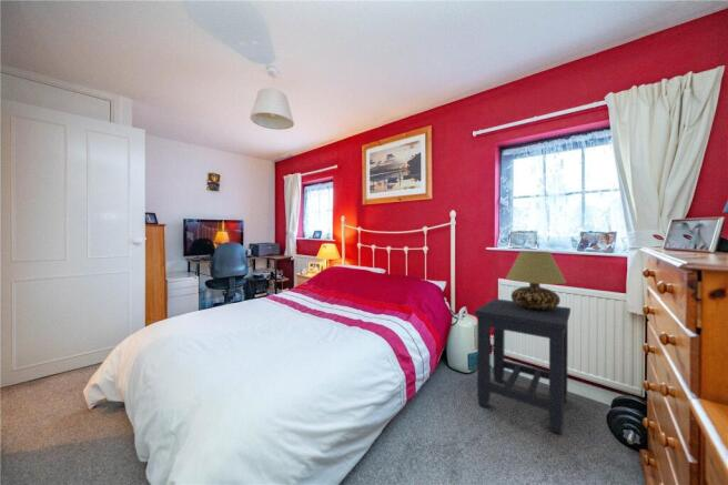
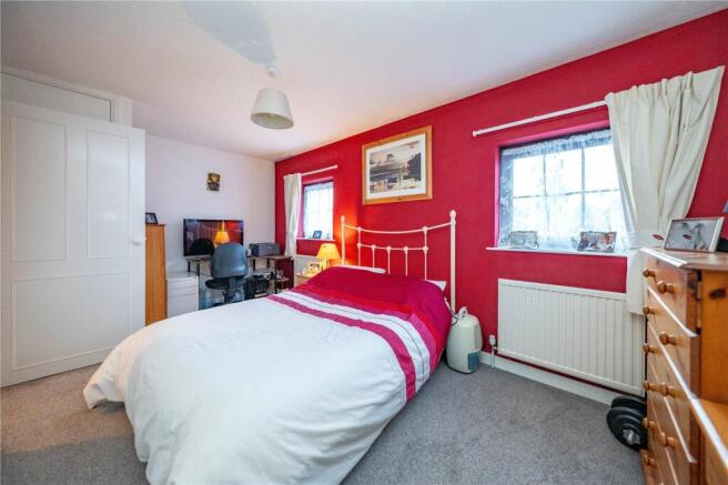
- side table [474,297,572,435]
- table lamp [505,250,567,310]
